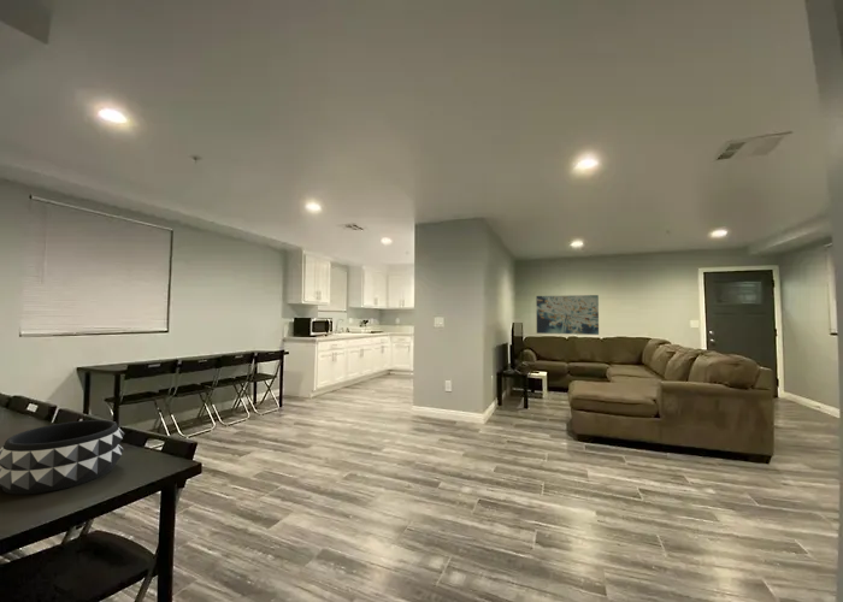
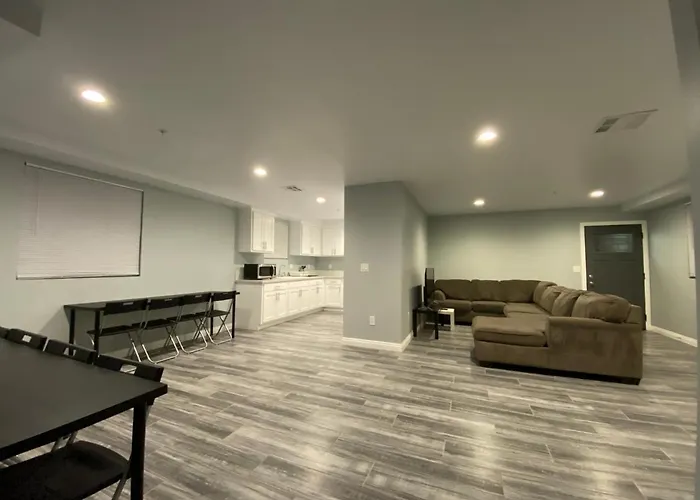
- wall art [535,294,600,336]
- decorative bowl [0,419,125,496]
